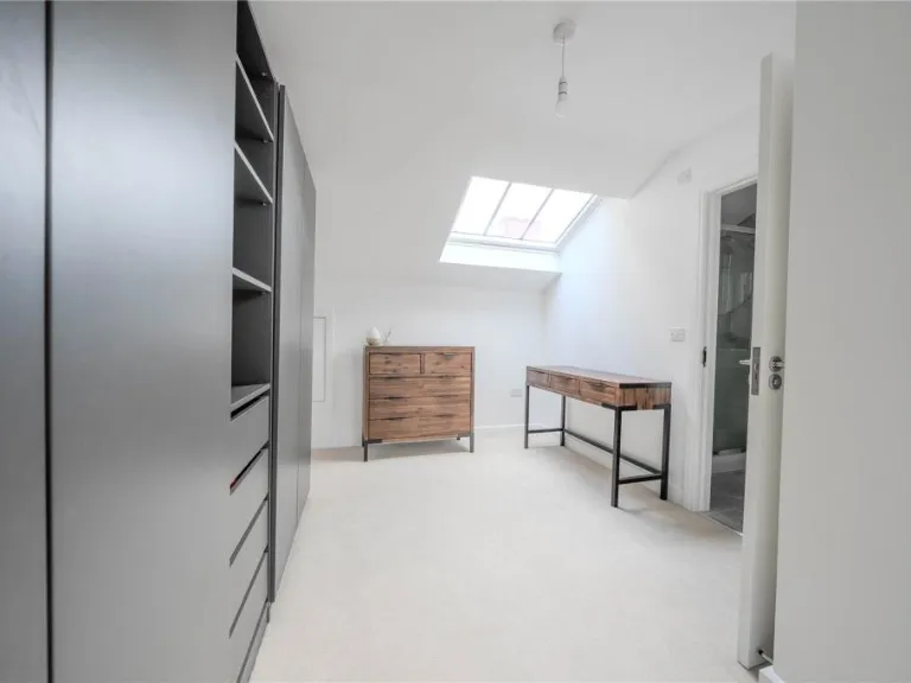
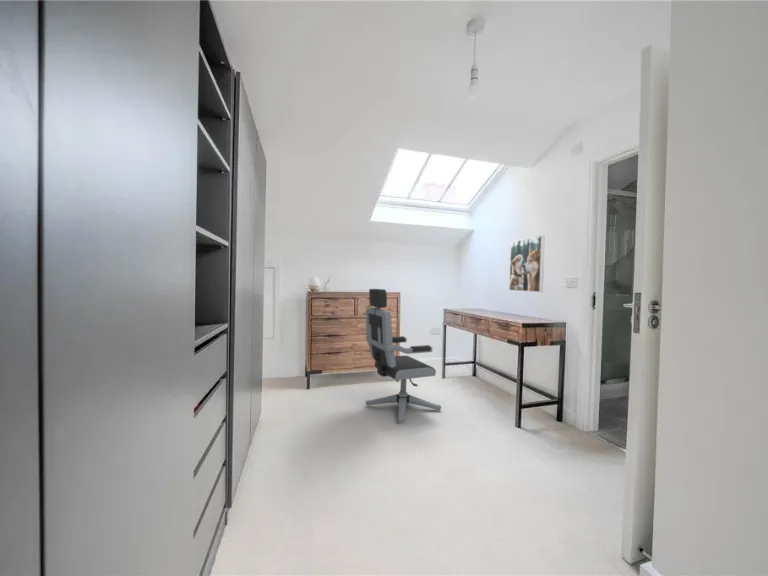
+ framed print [508,235,546,293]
+ office chair [364,288,442,425]
